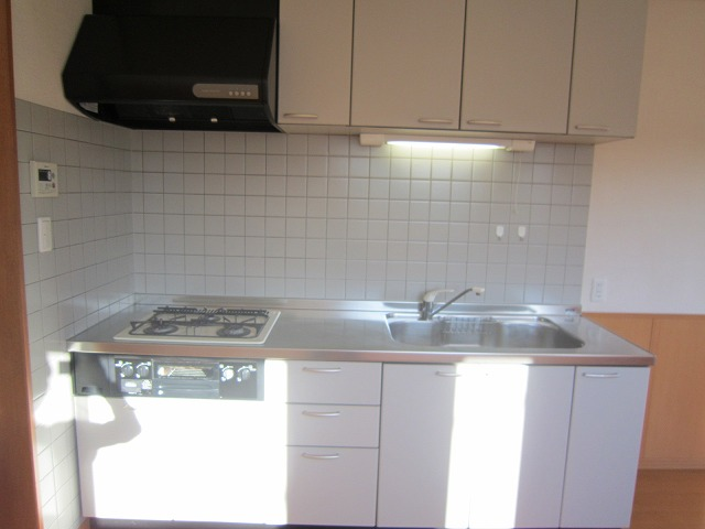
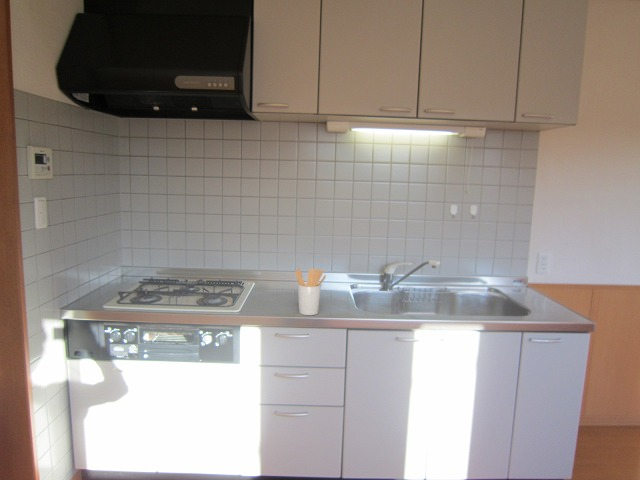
+ utensil holder [295,267,327,316]
